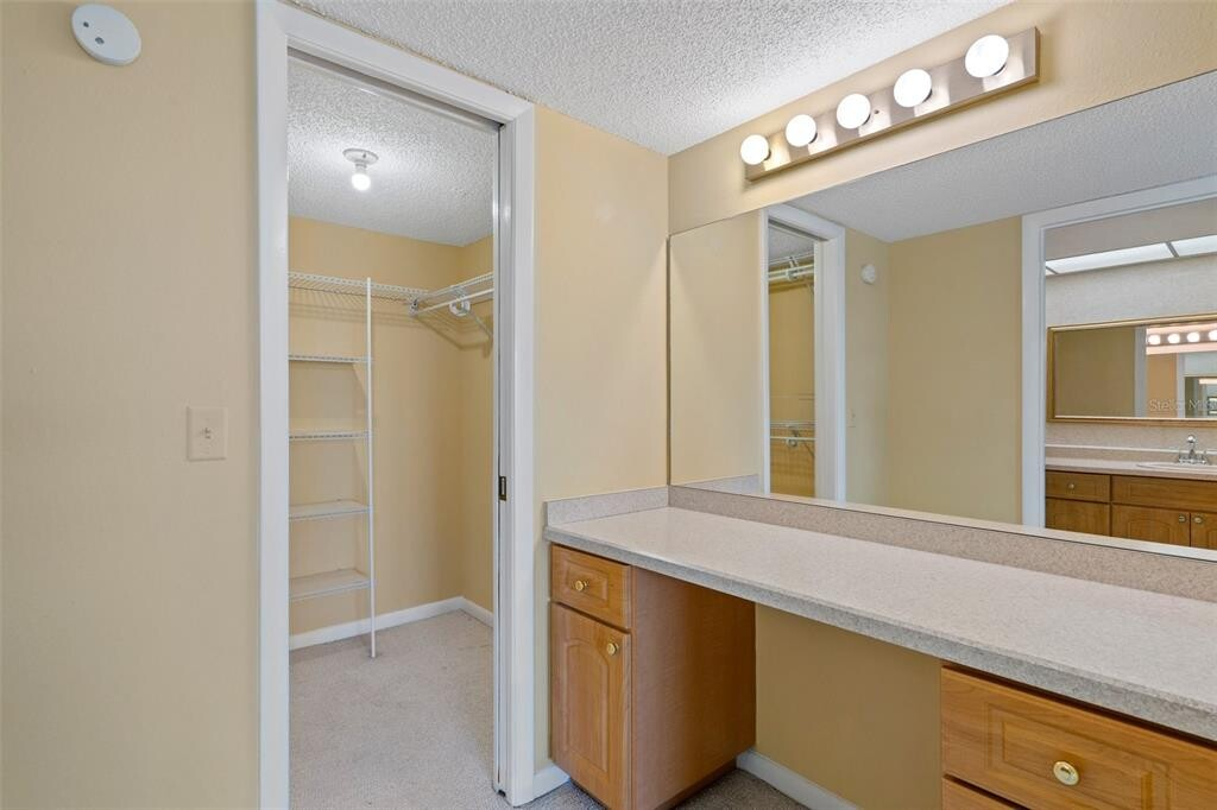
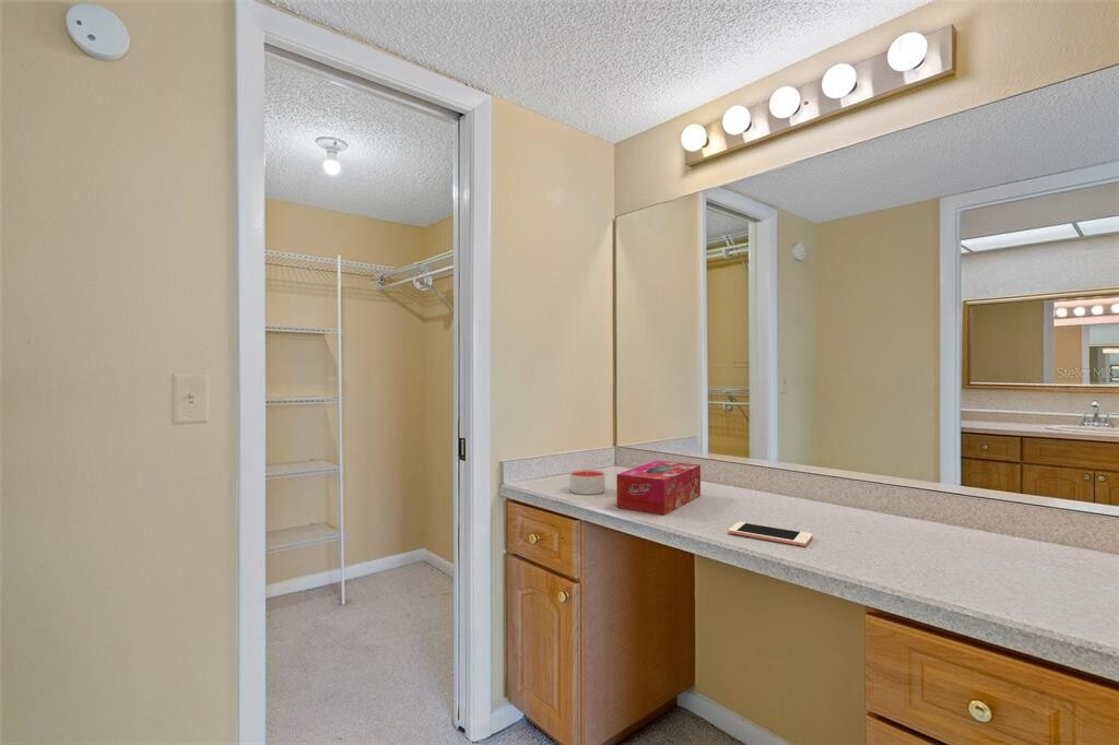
+ tissue box [615,460,702,516]
+ cell phone [728,521,814,547]
+ candle [569,469,605,496]
